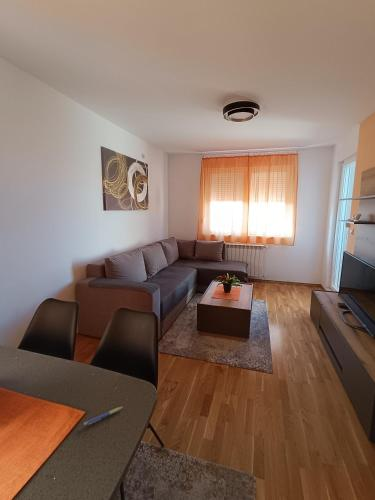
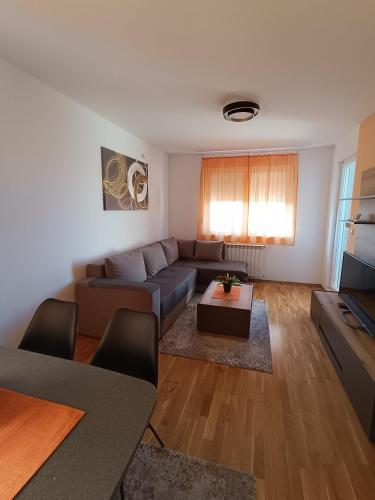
- pen [83,406,124,426]
